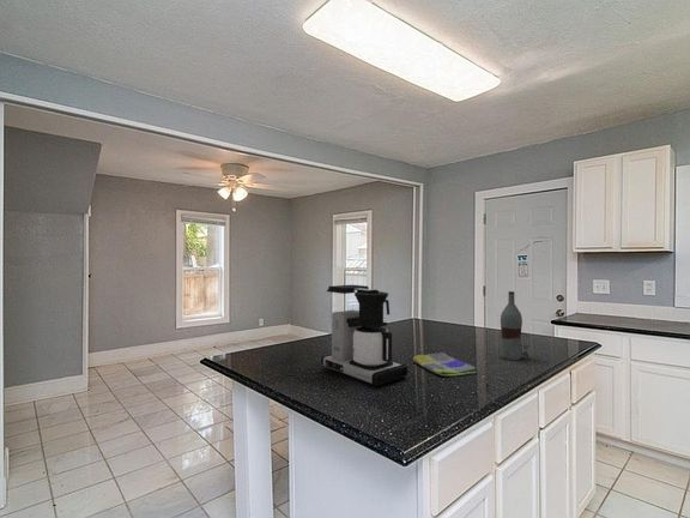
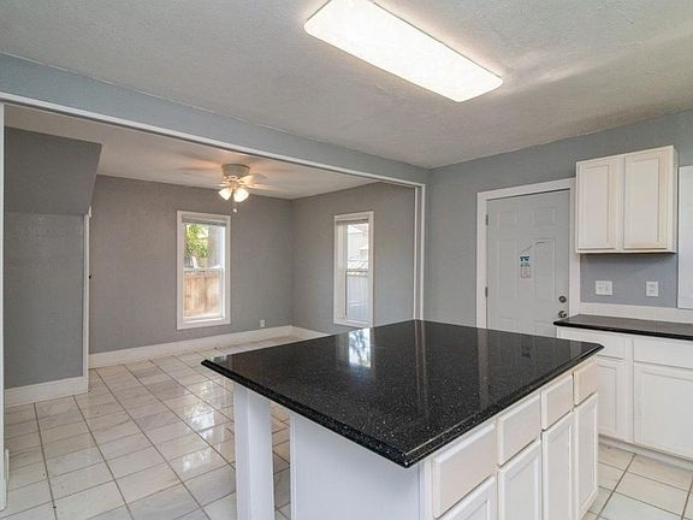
- bottle [500,290,523,361]
- dish towel [412,351,478,378]
- coffee maker [320,284,408,389]
